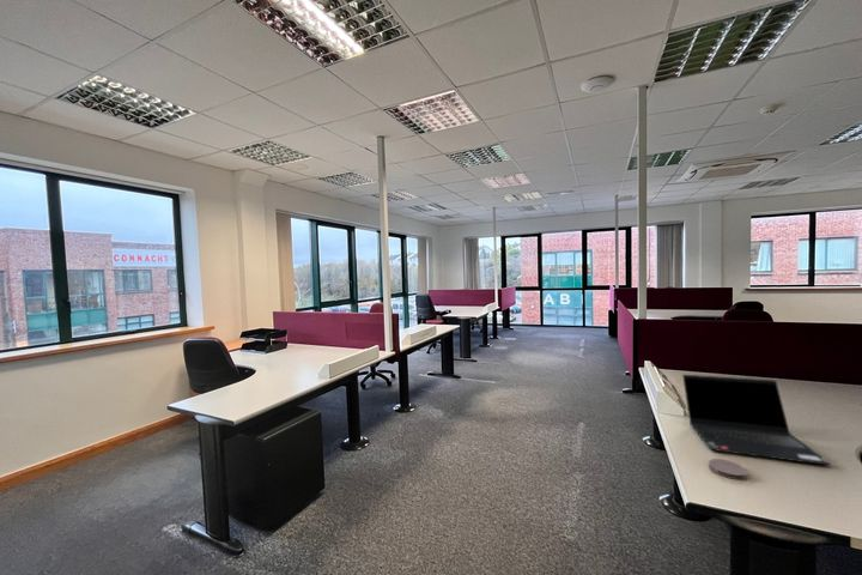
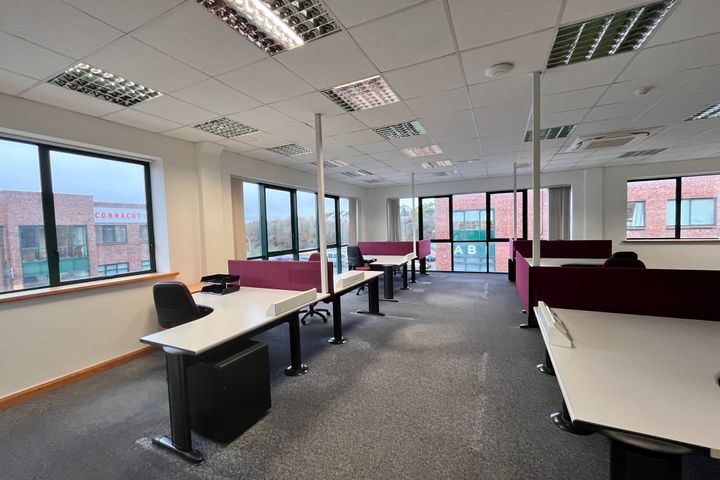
- coaster [708,458,748,480]
- laptop computer [681,374,832,466]
